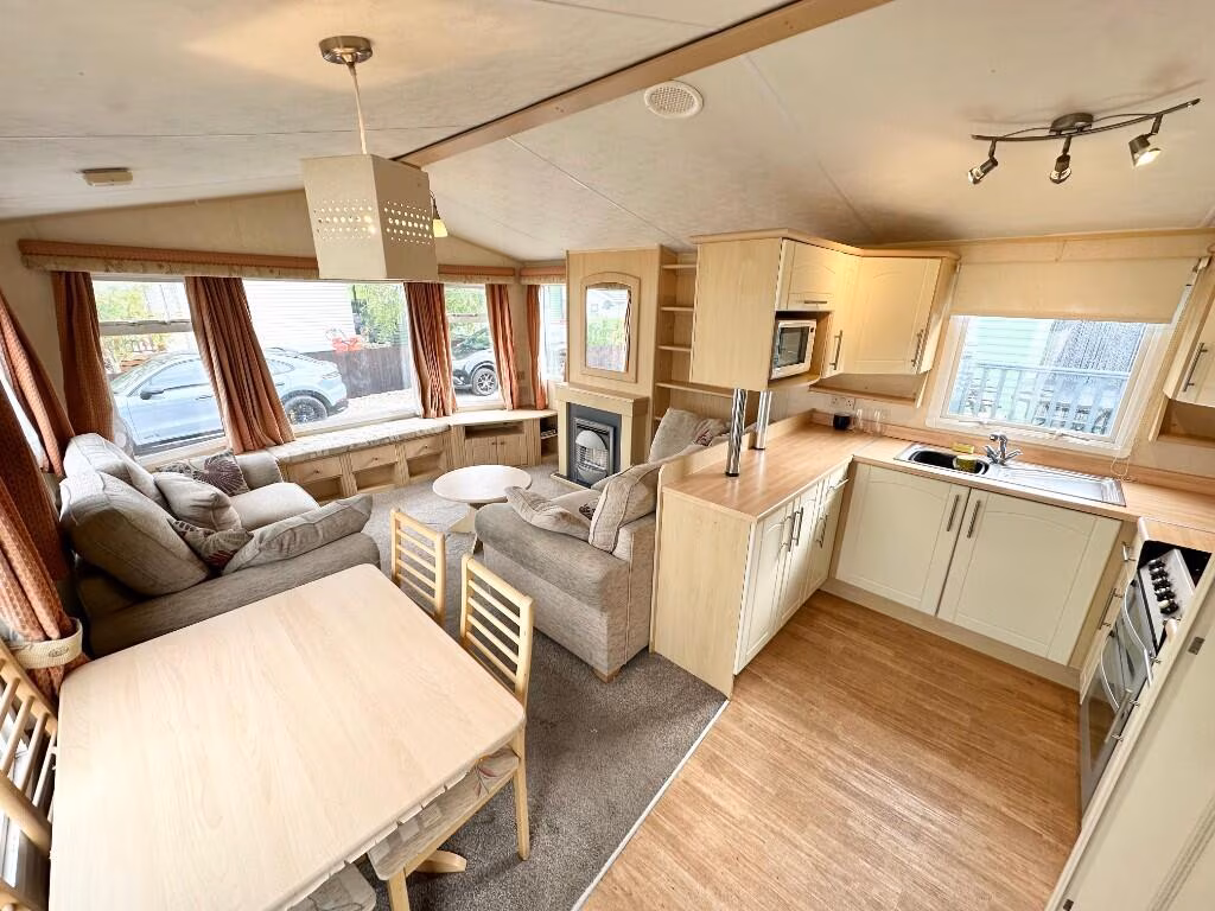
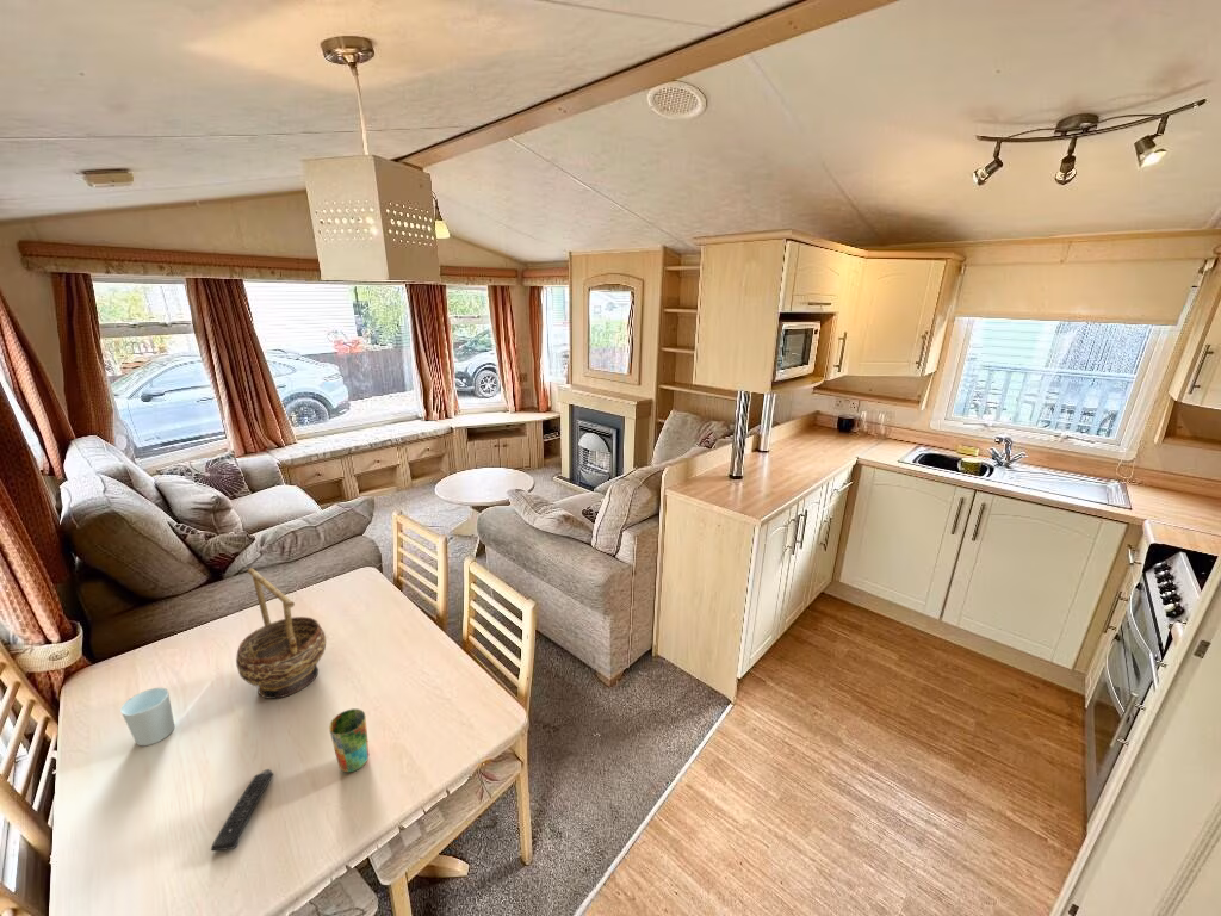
+ cup [119,687,175,747]
+ cup [328,707,370,773]
+ remote control [210,768,274,852]
+ decorative bowl [235,567,327,700]
